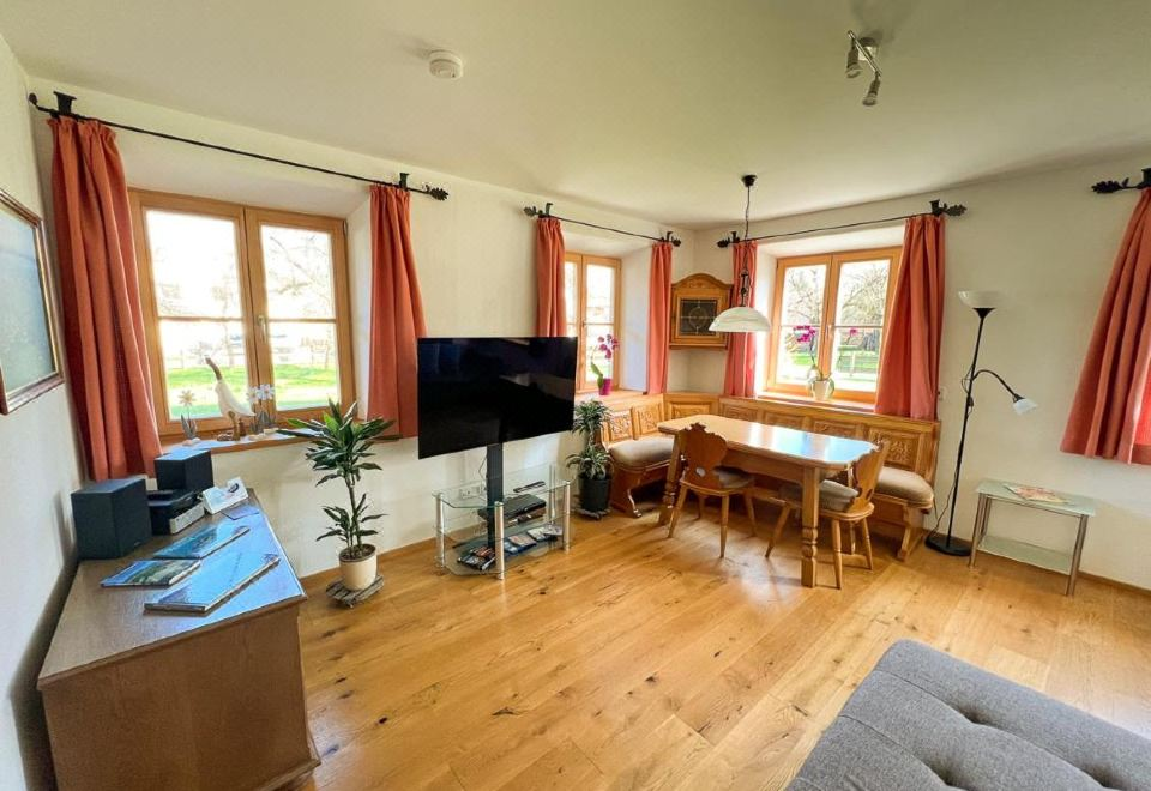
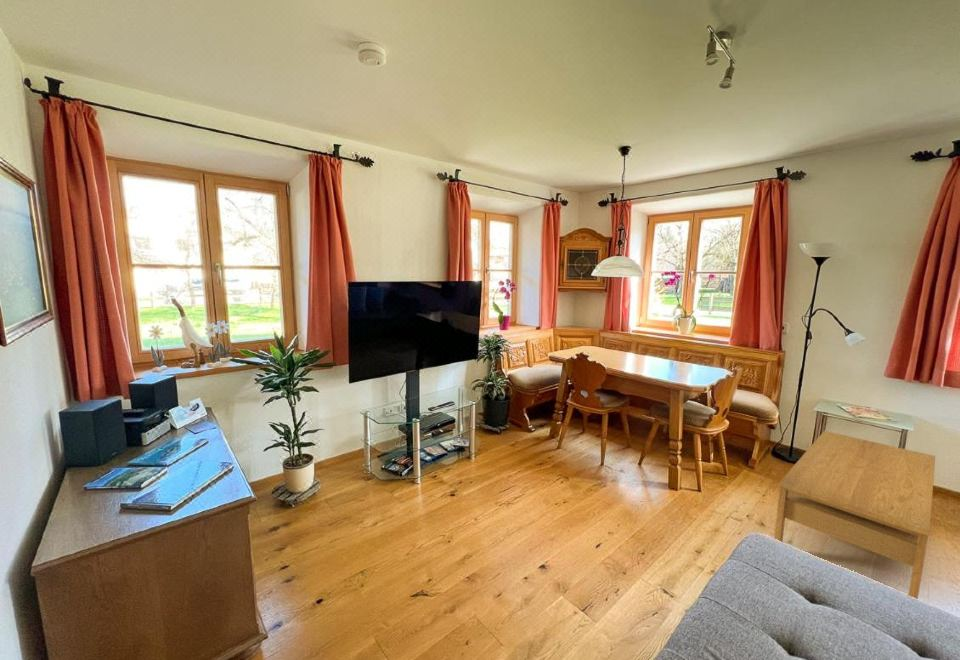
+ coffee table [773,430,936,600]
